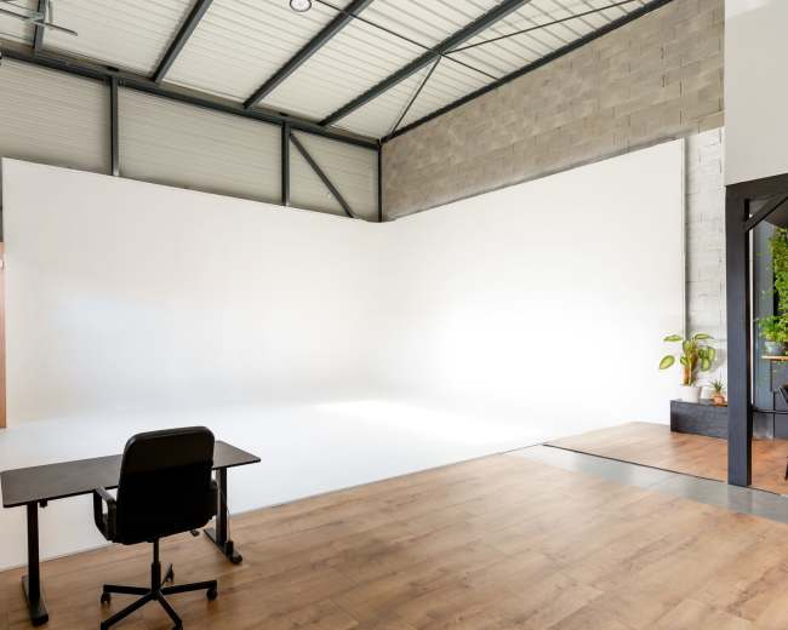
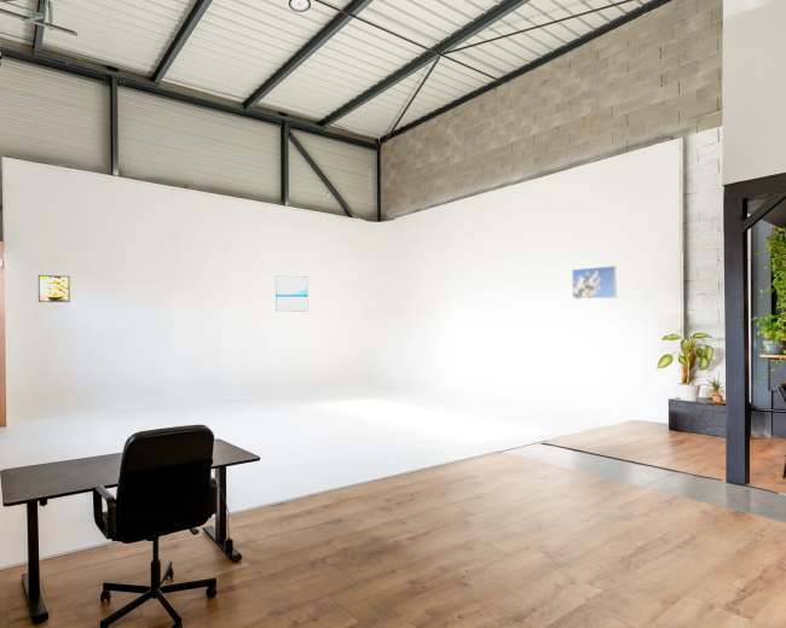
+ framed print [37,274,71,303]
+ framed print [274,275,308,313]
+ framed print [571,264,618,301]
